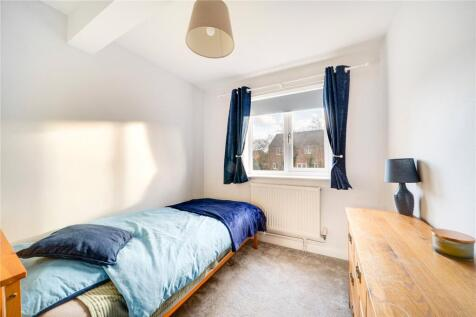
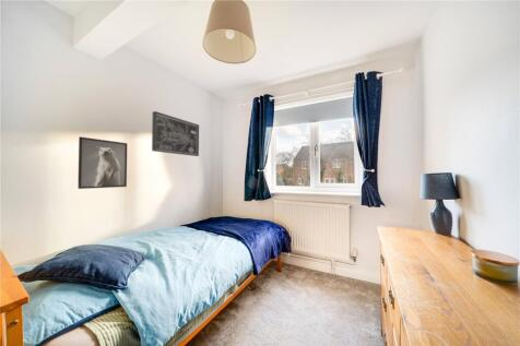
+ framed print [76,135,128,190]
+ wall art [151,110,200,157]
